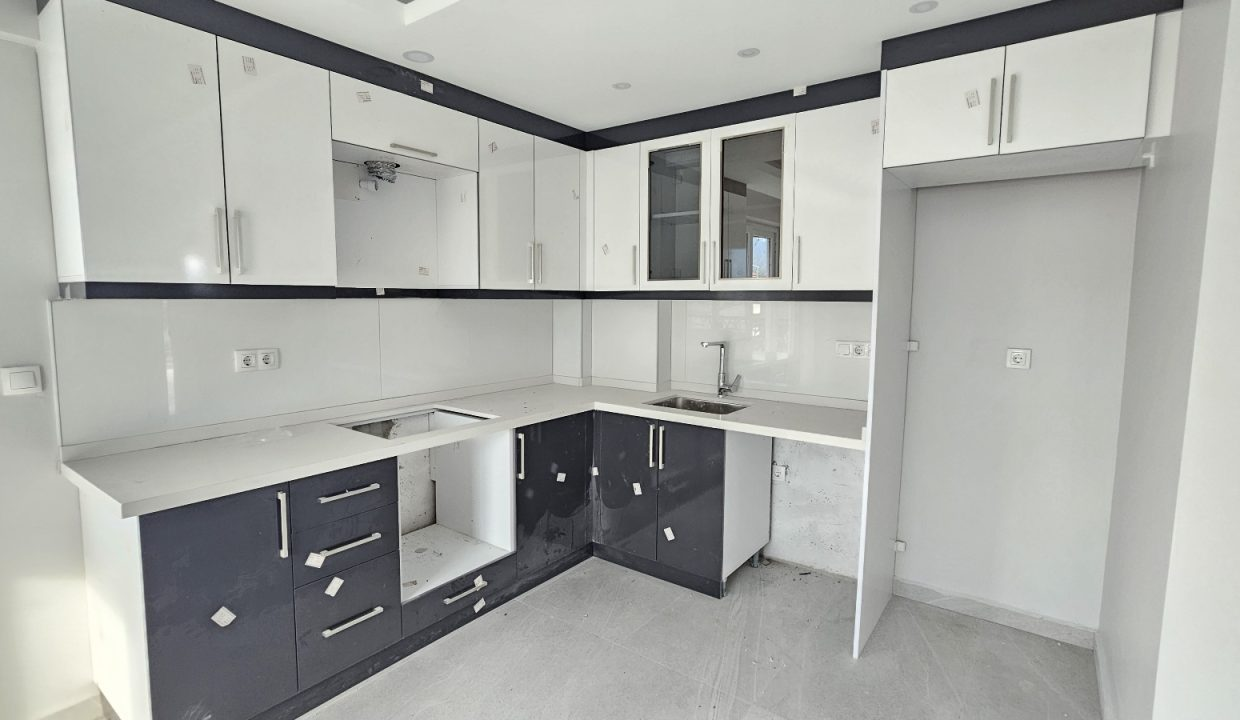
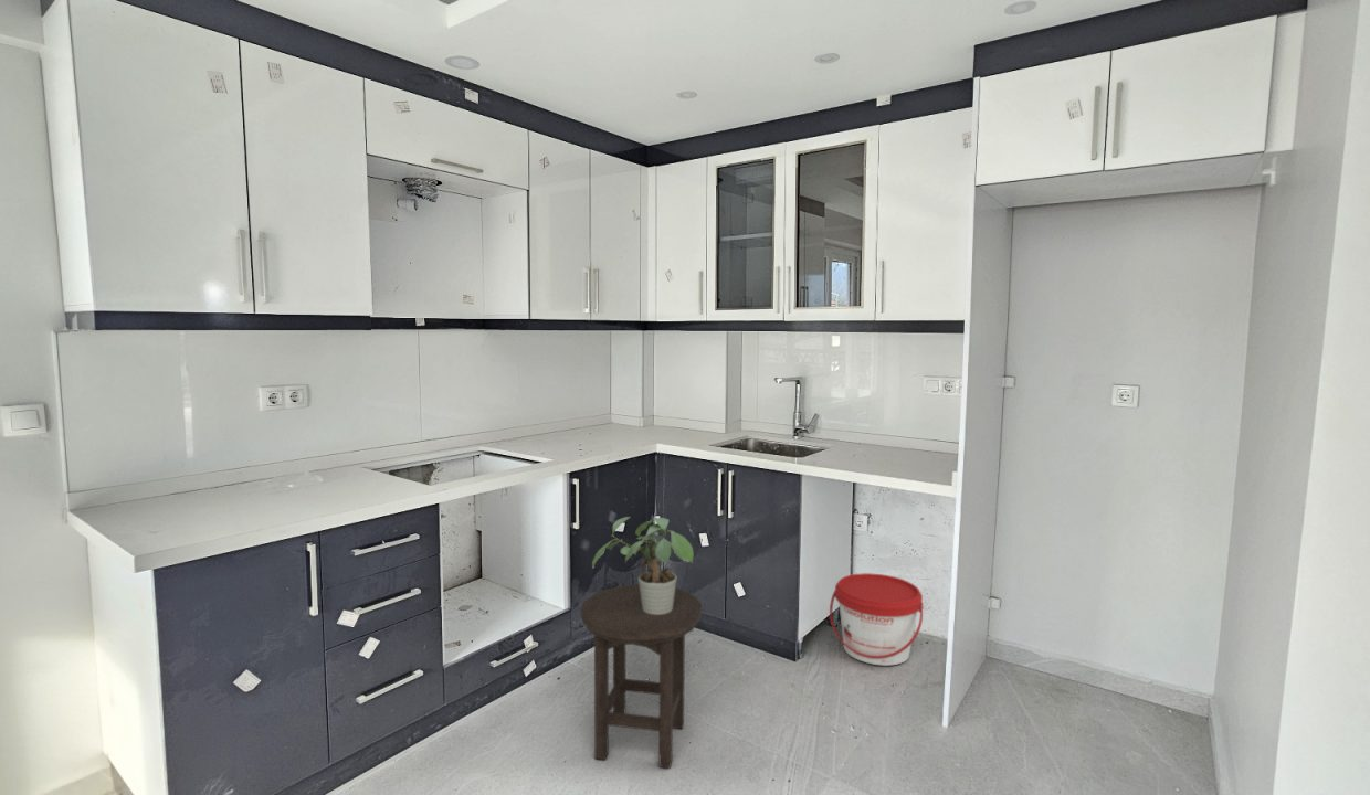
+ stool [579,583,703,768]
+ potted plant [591,516,695,615]
+ bucket [829,572,925,667]
